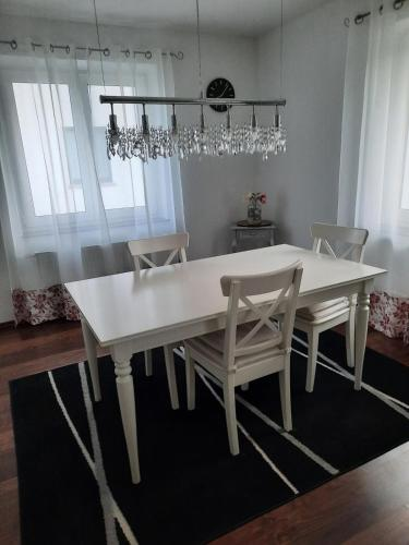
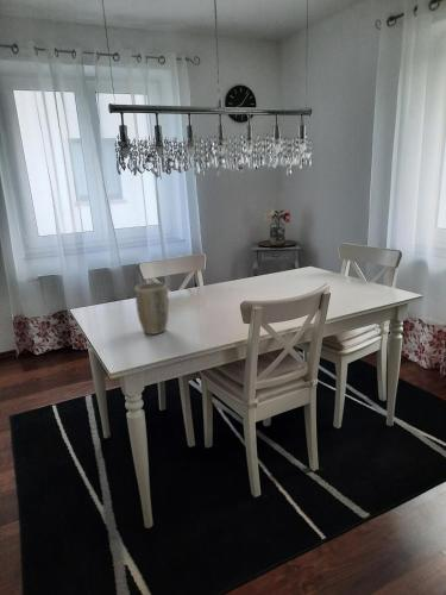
+ plant pot [133,281,170,336]
